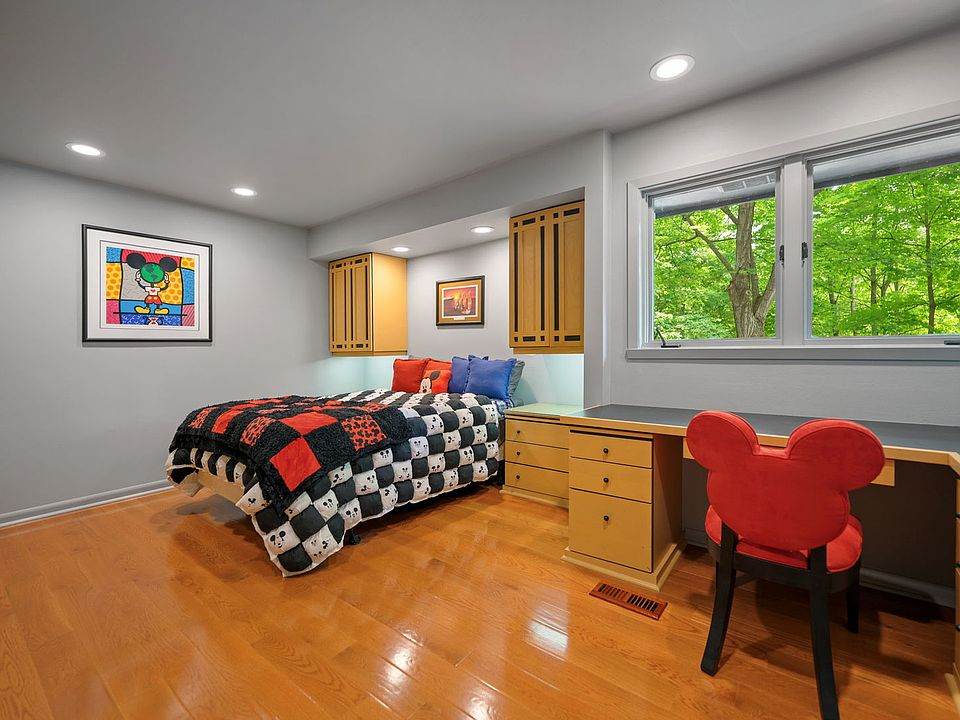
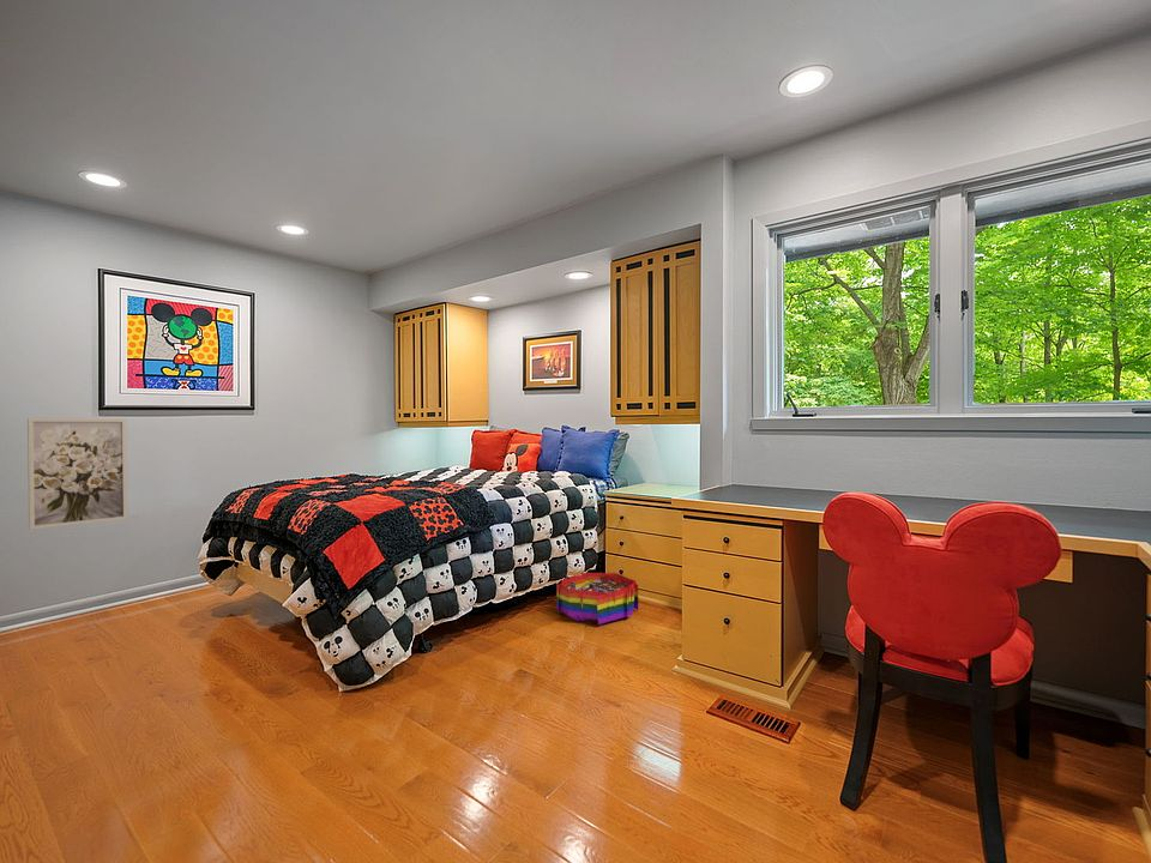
+ wall art [26,417,128,531]
+ storage bin [555,572,639,626]
